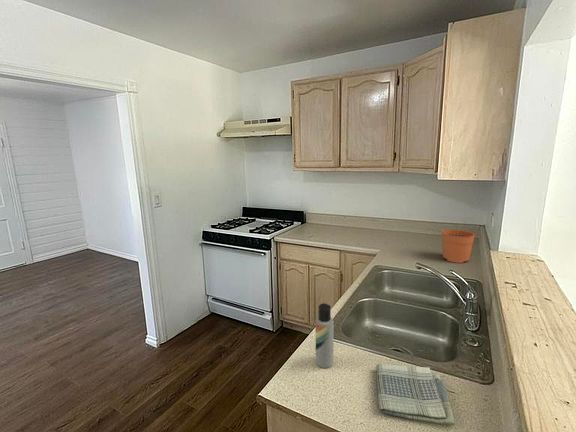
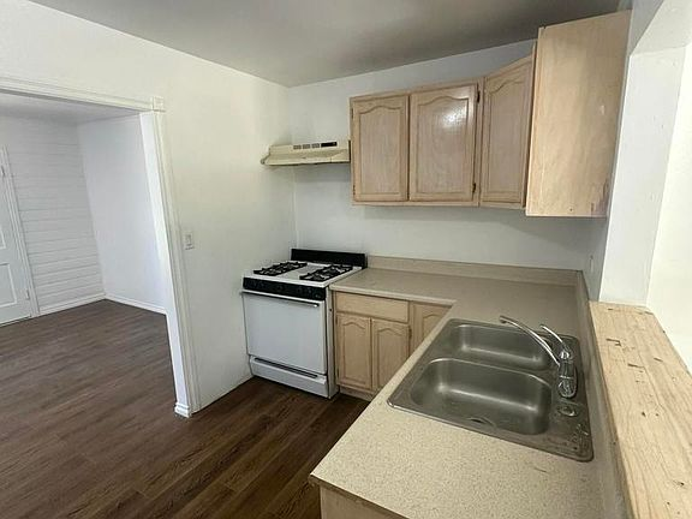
- lotion bottle [315,302,335,369]
- dish towel [375,363,455,427]
- plant pot [441,220,475,264]
